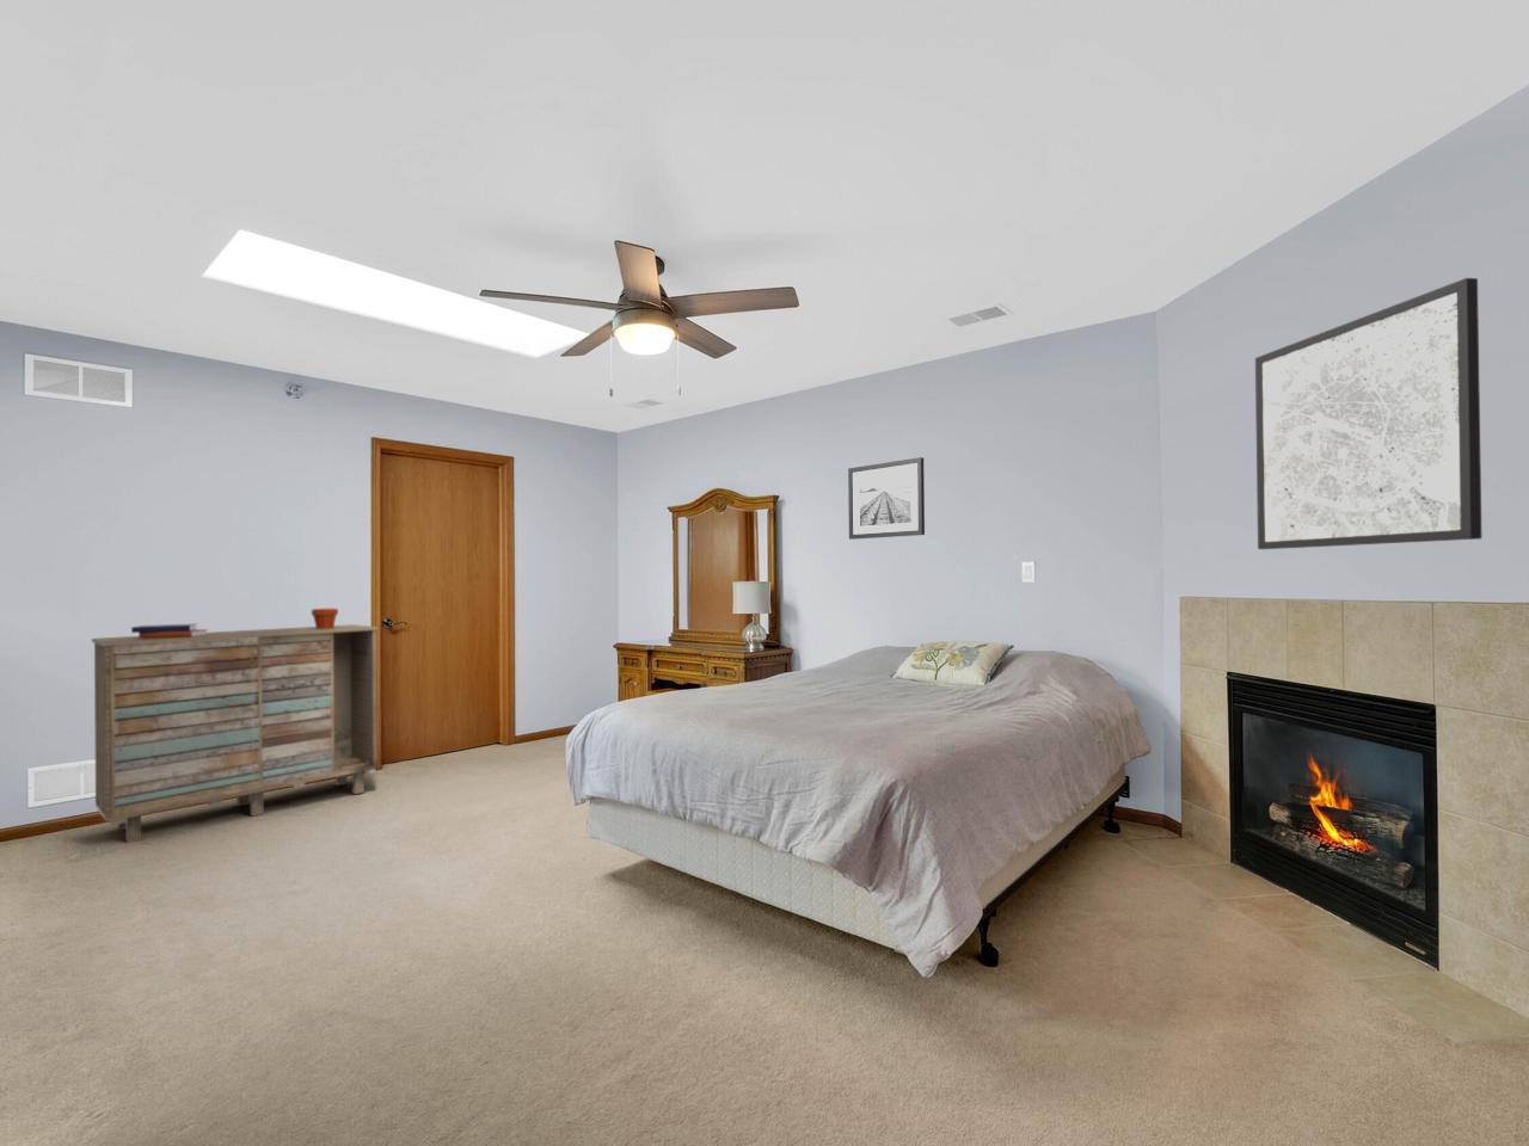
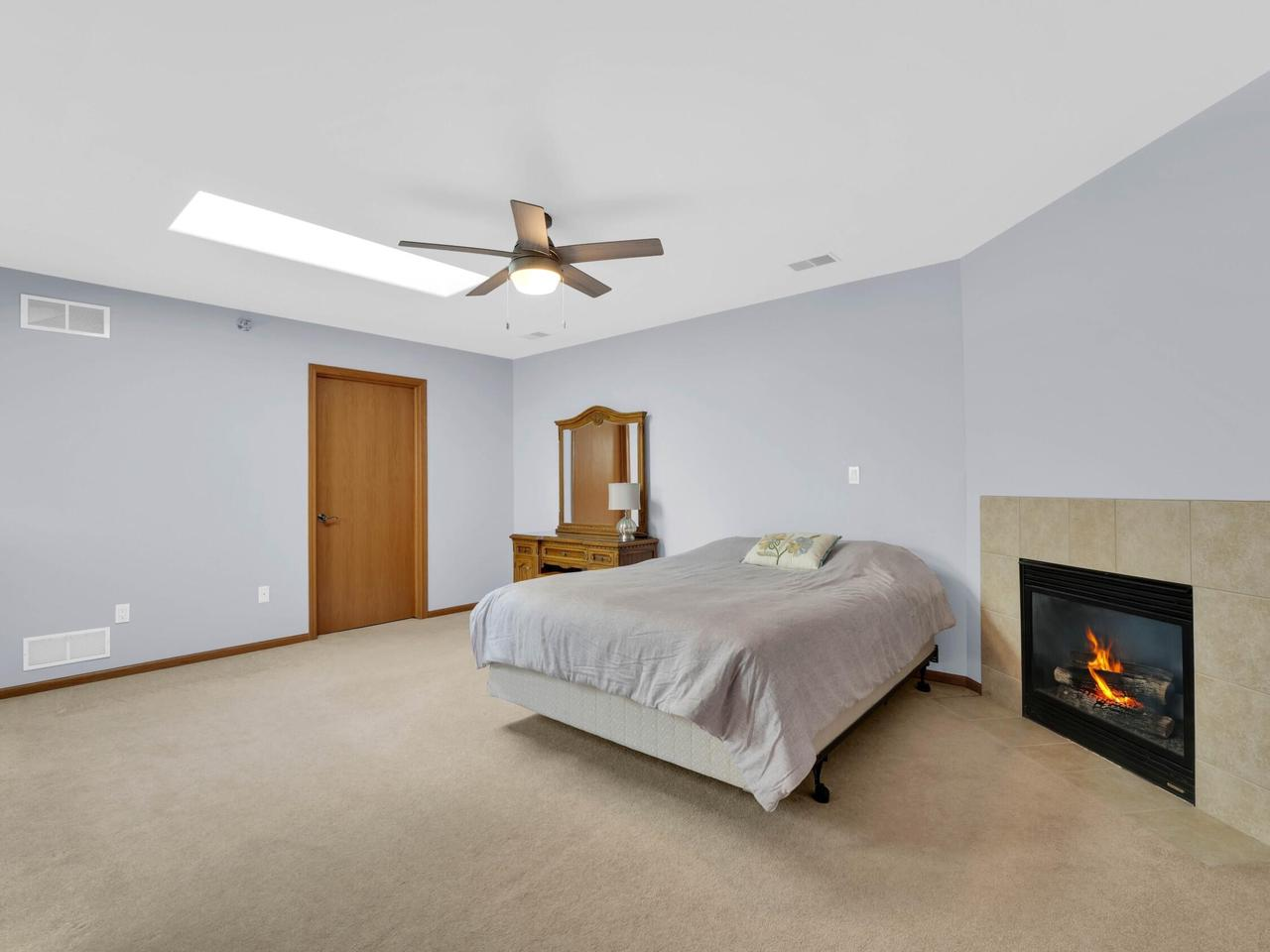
- dresser [90,608,379,844]
- wall art [846,456,926,540]
- wall art [1255,277,1482,550]
